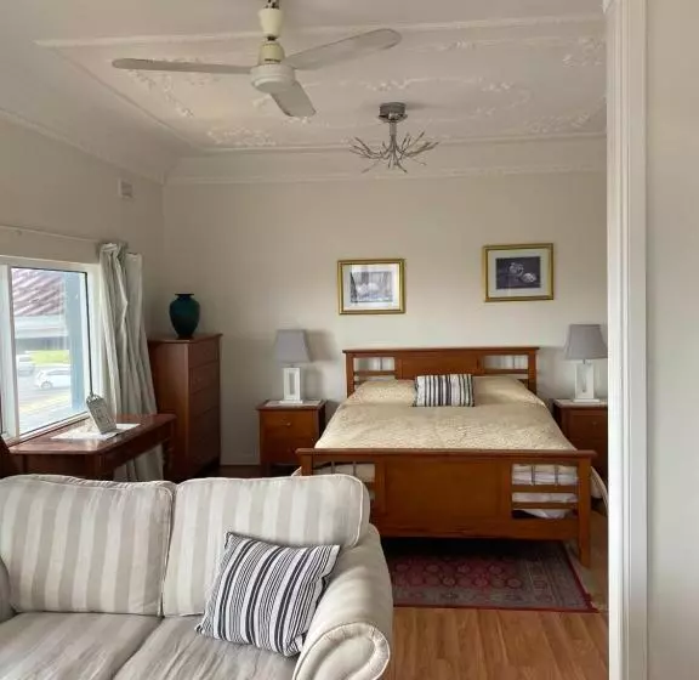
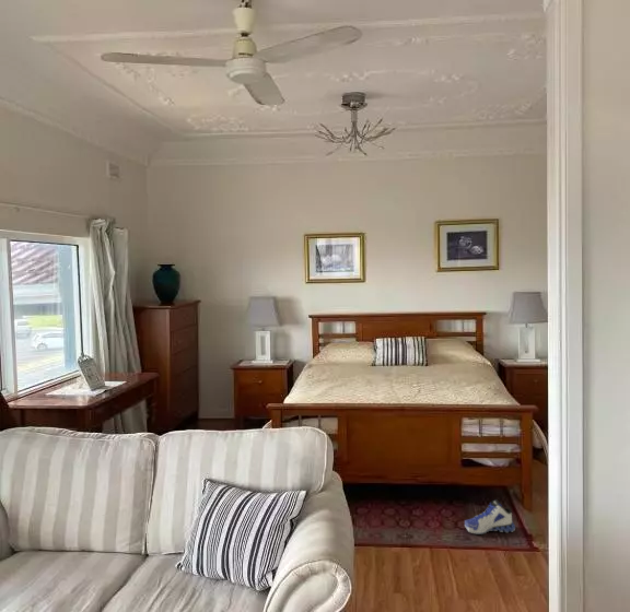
+ sneaker [464,498,516,536]
